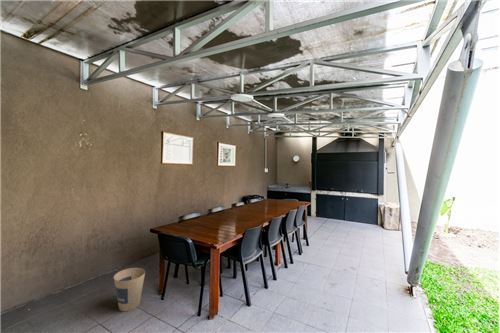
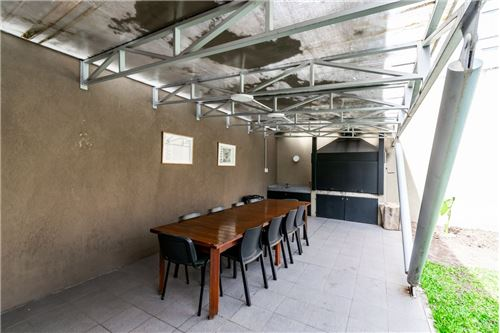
- trash can [113,267,146,312]
